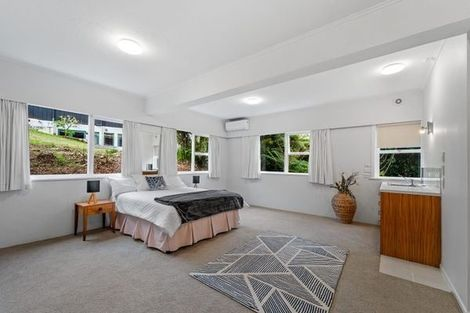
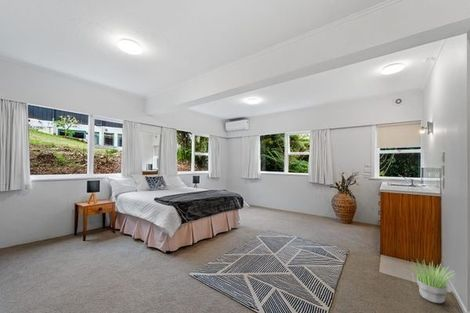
+ potted plant [408,257,456,304]
